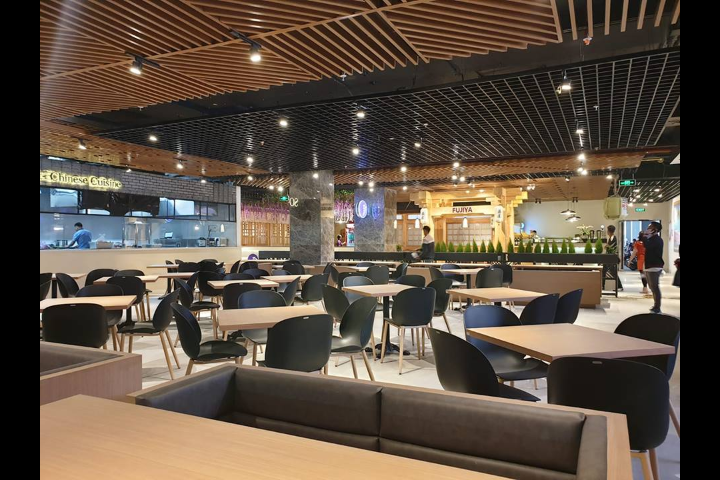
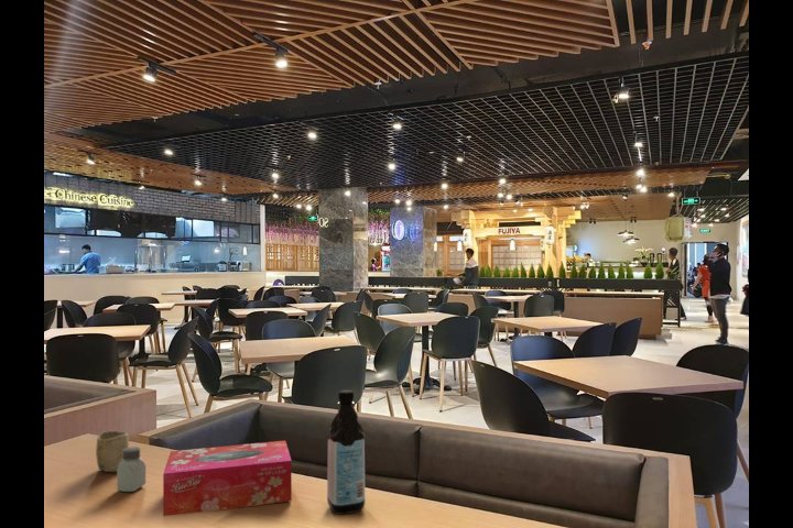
+ cup [95,430,130,473]
+ water bottle [326,389,367,516]
+ saltshaker [116,446,146,493]
+ tissue box [162,440,293,517]
